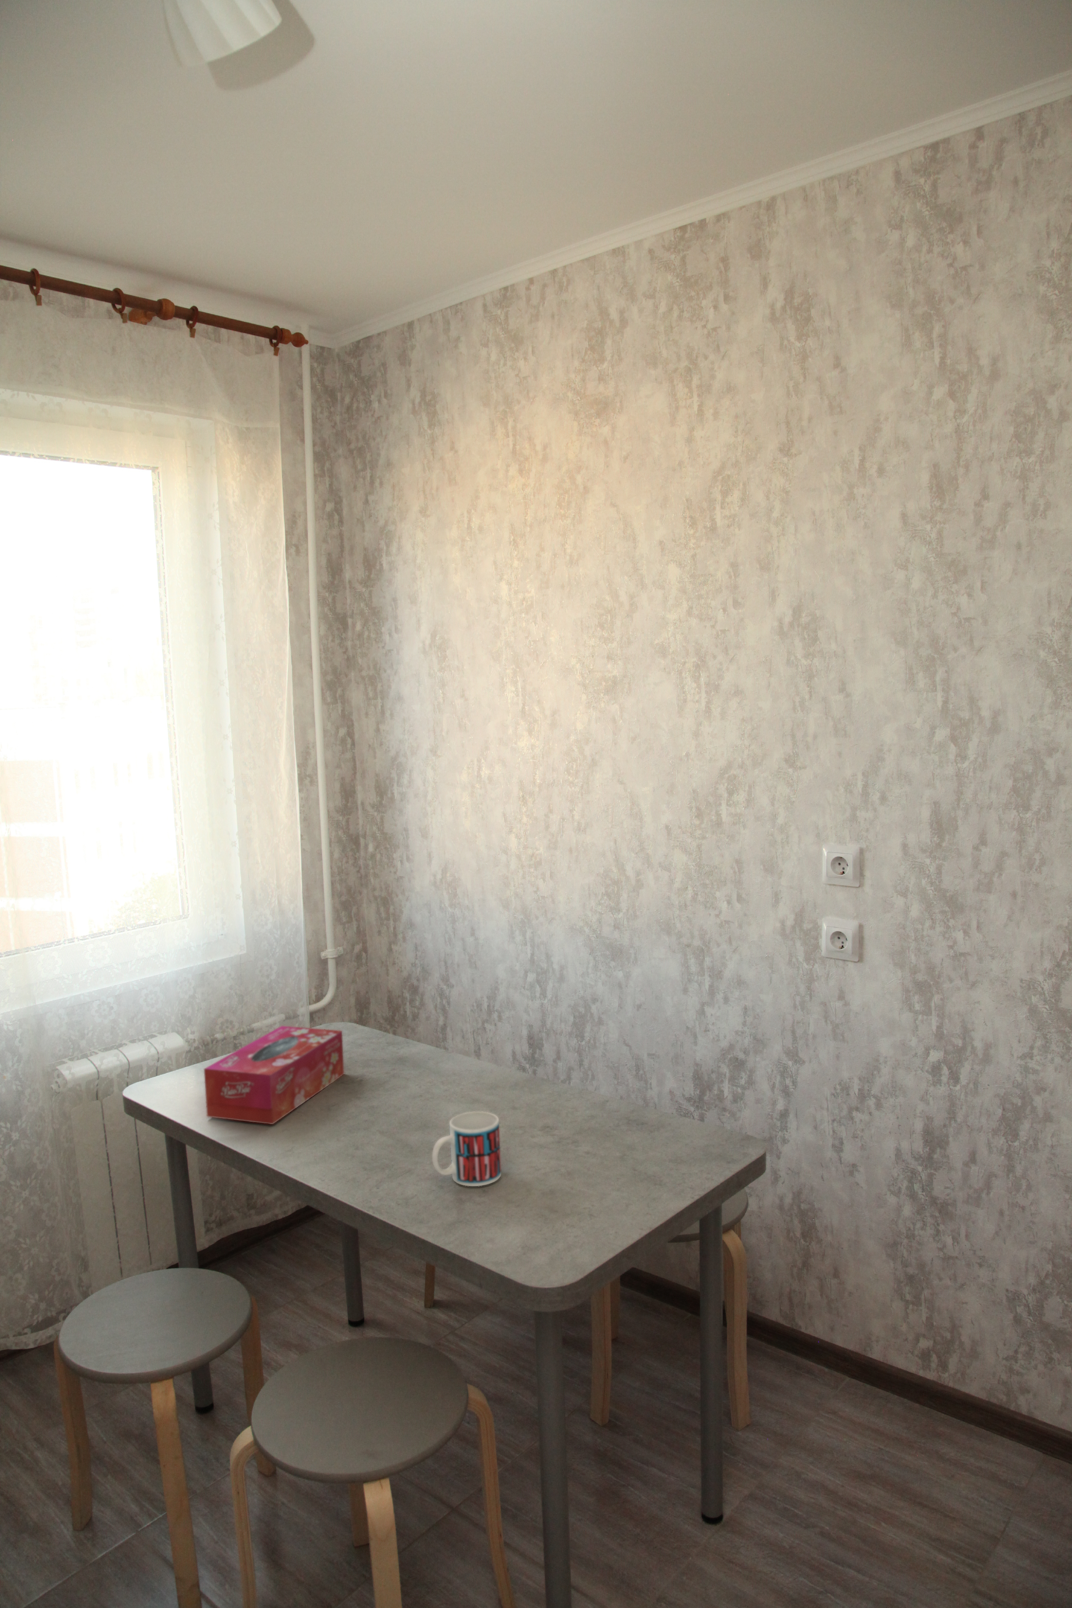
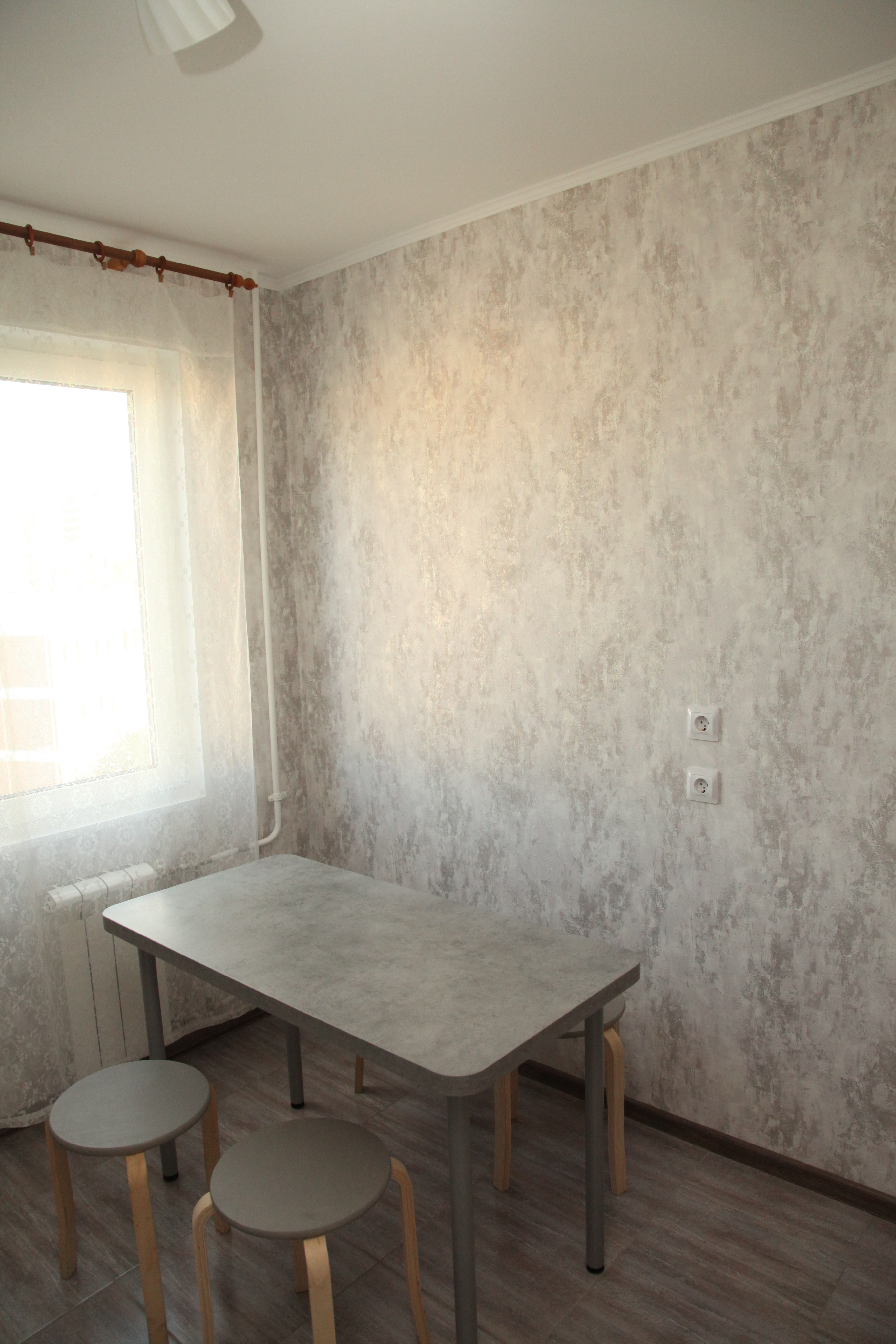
- tissue box [203,1025,345,1125]
- mug [432,1111,501,1187]
